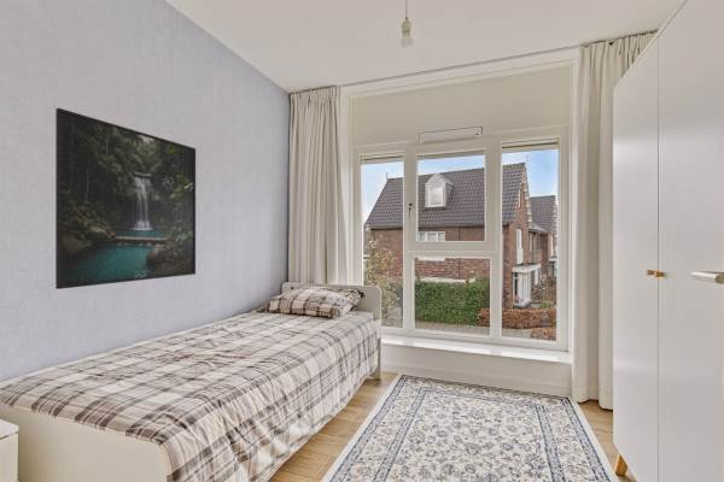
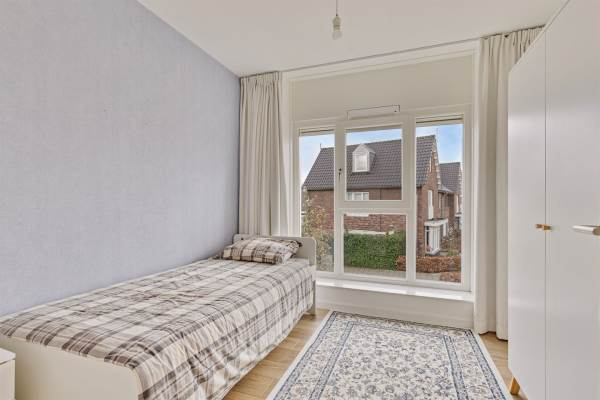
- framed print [54,107,197,290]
